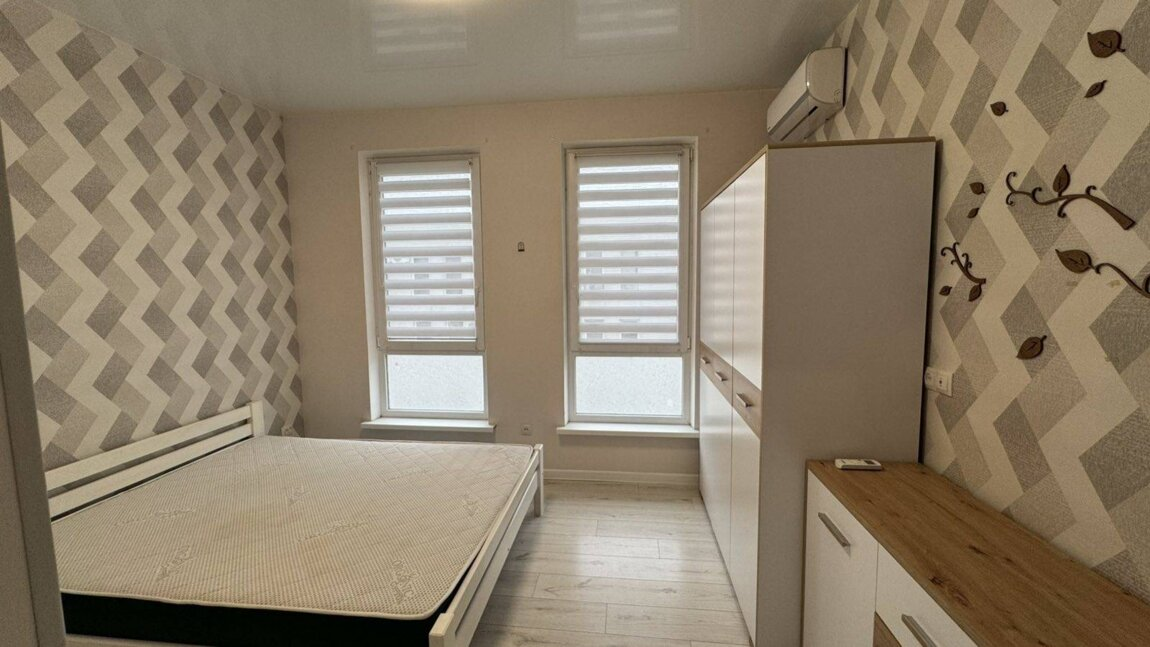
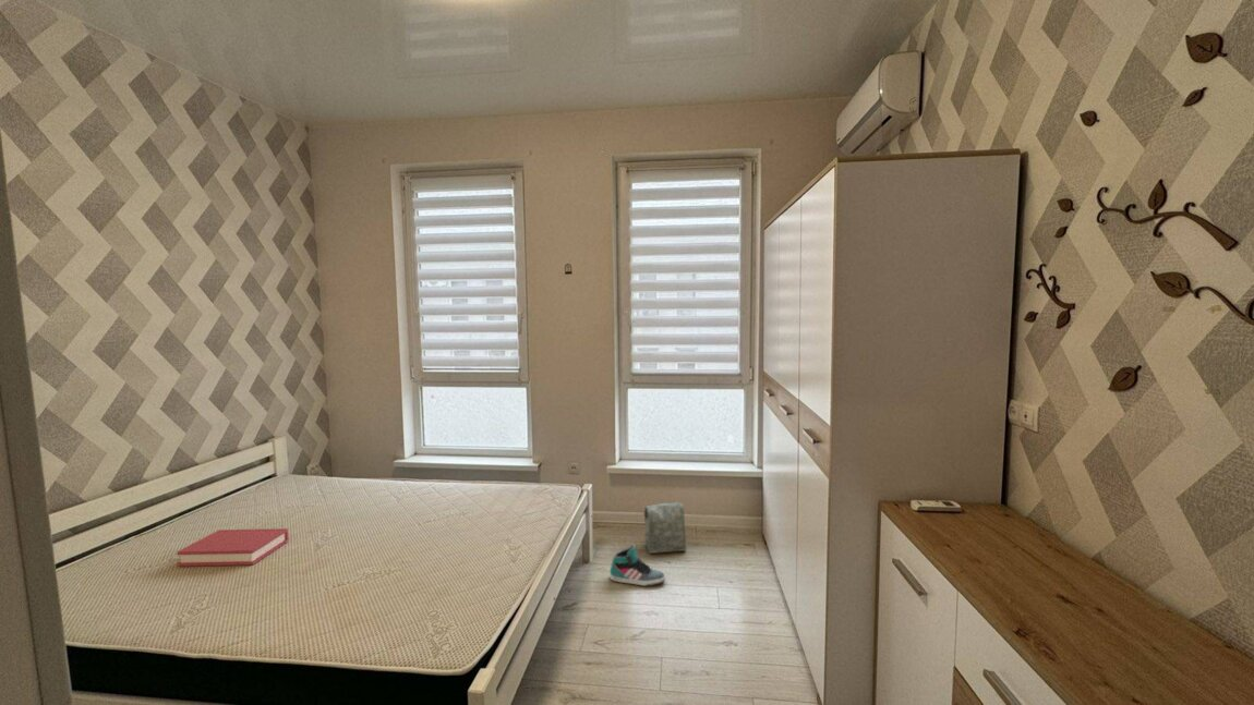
+ sneaker [608,544,666,587]
+ bag [643,501,687,555]
+ hardback book [176,527,289,568]
